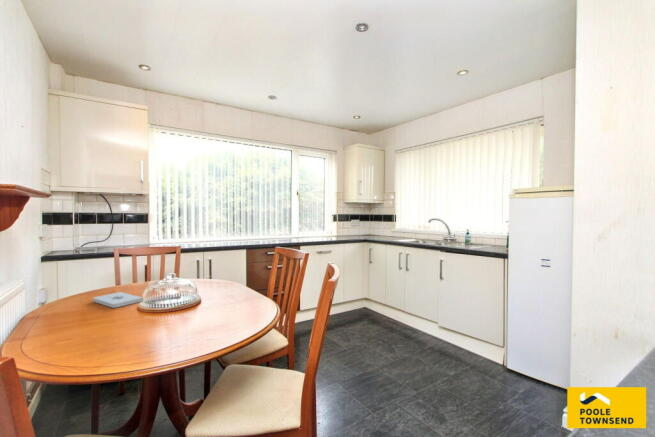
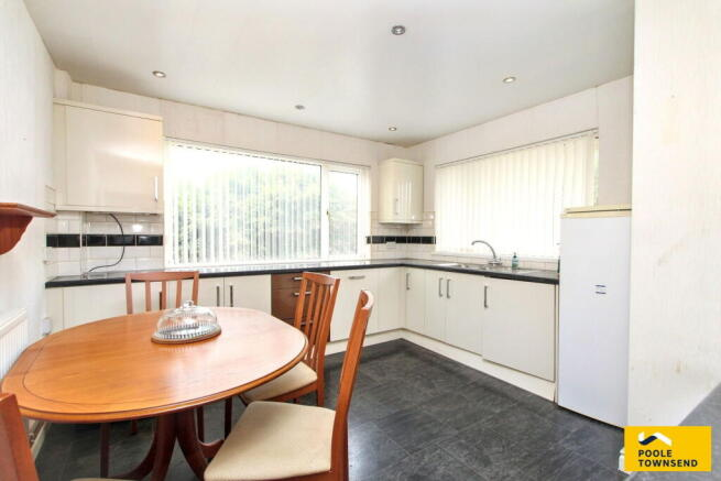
- notepad [92,291,144,309]
